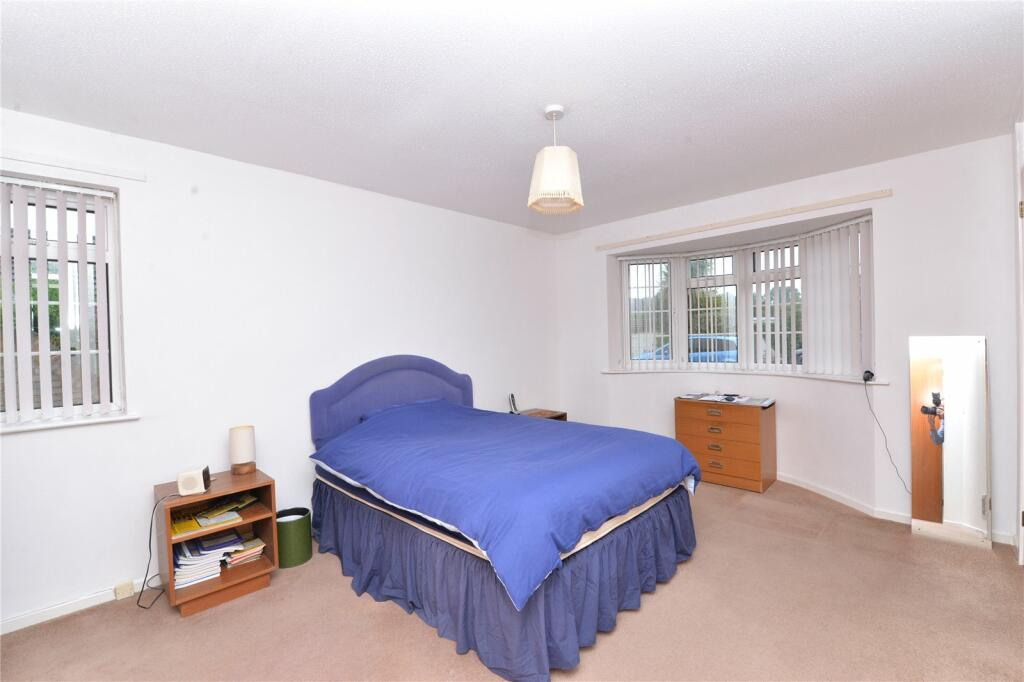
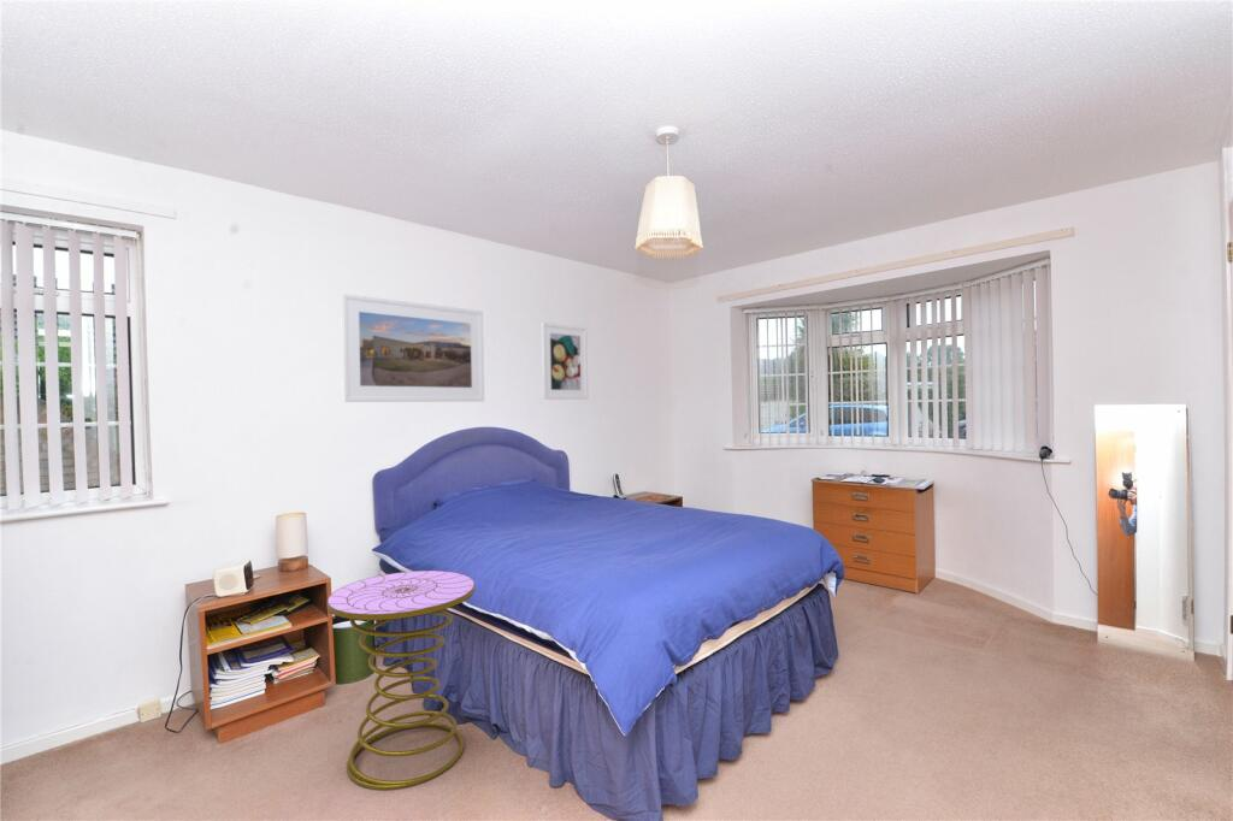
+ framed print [340,293,485,403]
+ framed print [539,321,589,401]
+ side table [326,569,476,791]
